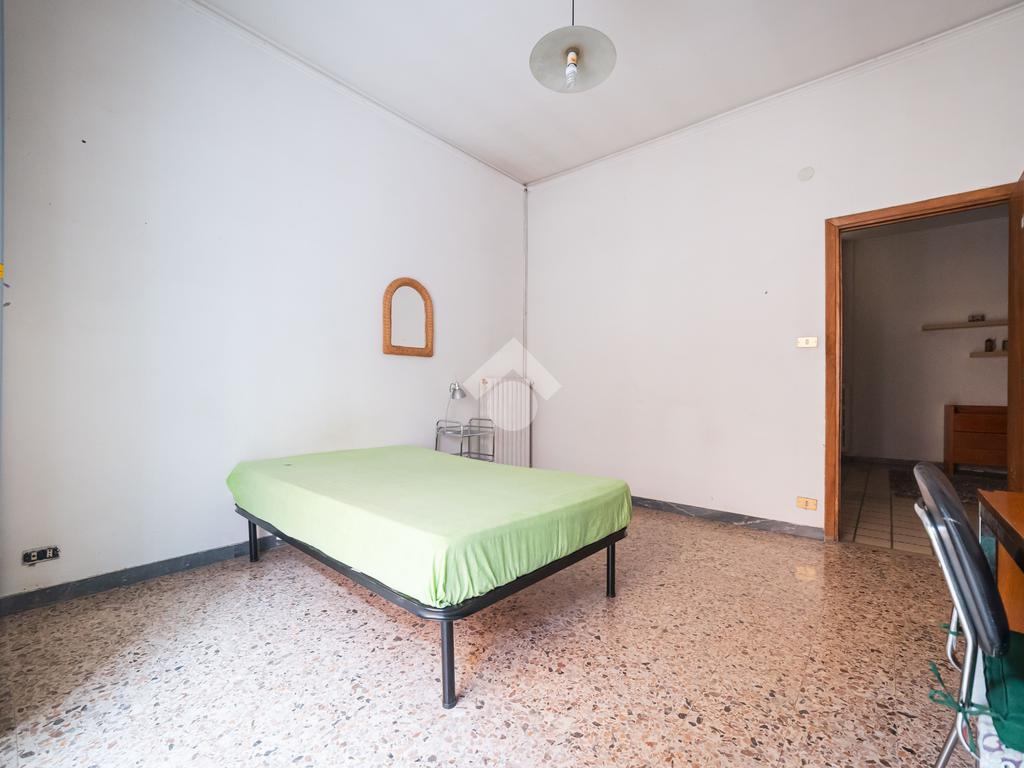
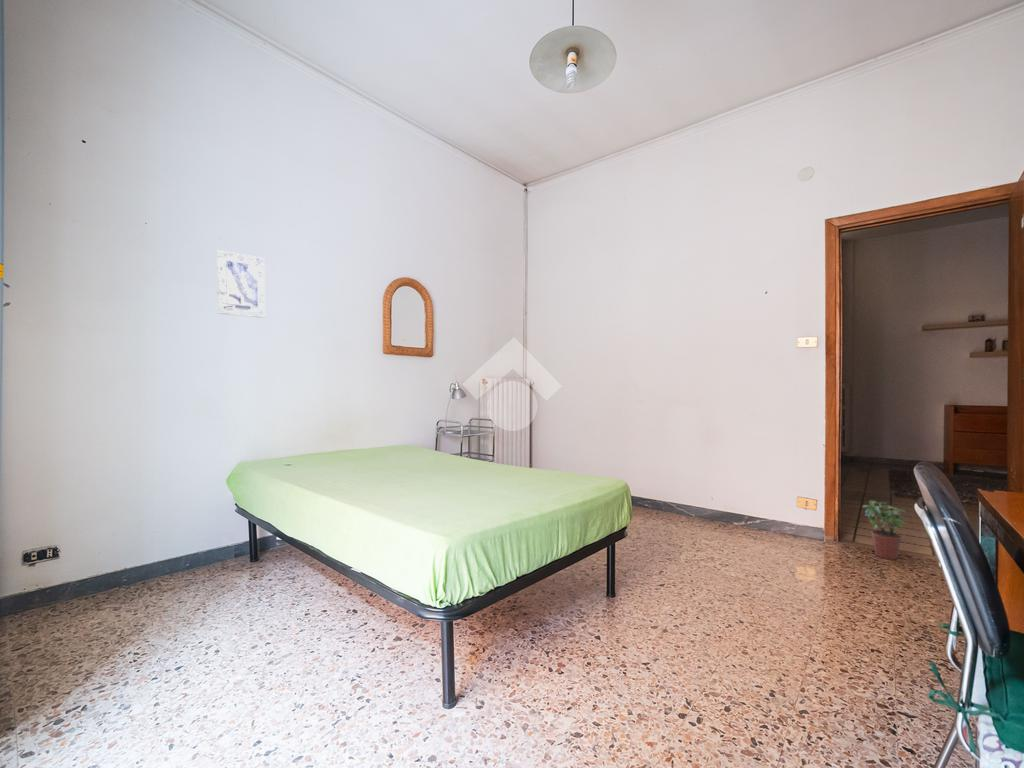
+ wall art [216,249,266,319]
+ potted plant [861,500,907,561]
